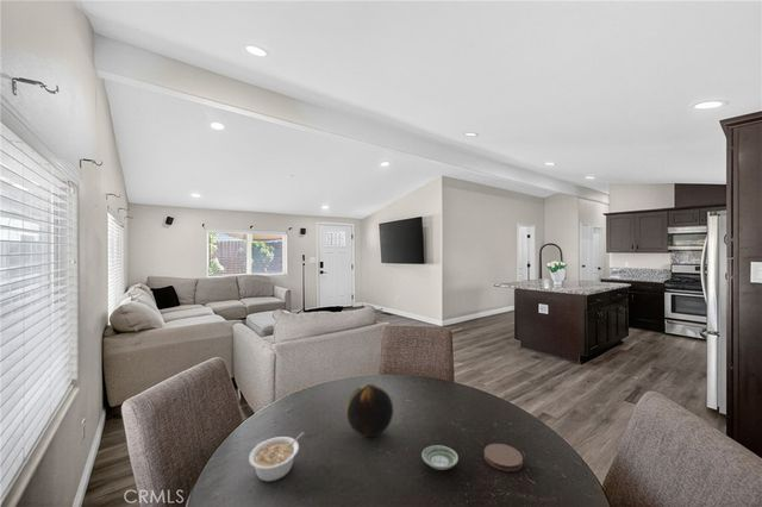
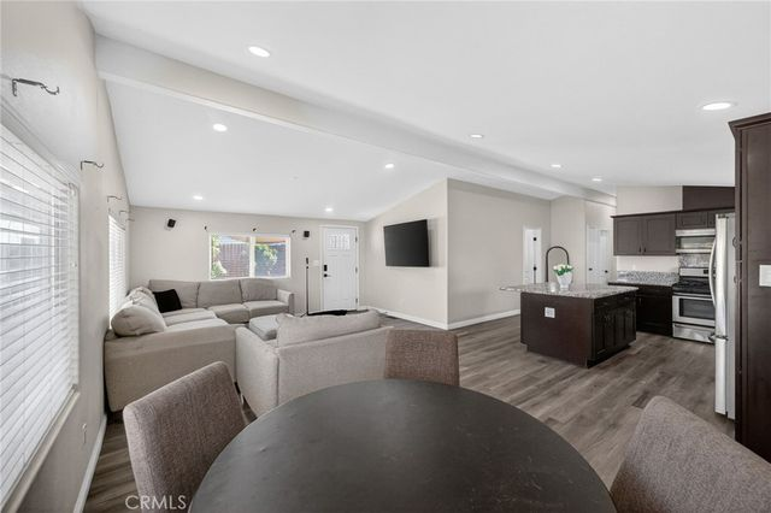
- legume [248,431,306,482]
- coaster [483,443,524,472]
- decorative orb [345,383,394,438]
- saucer [420,444,460,471]
